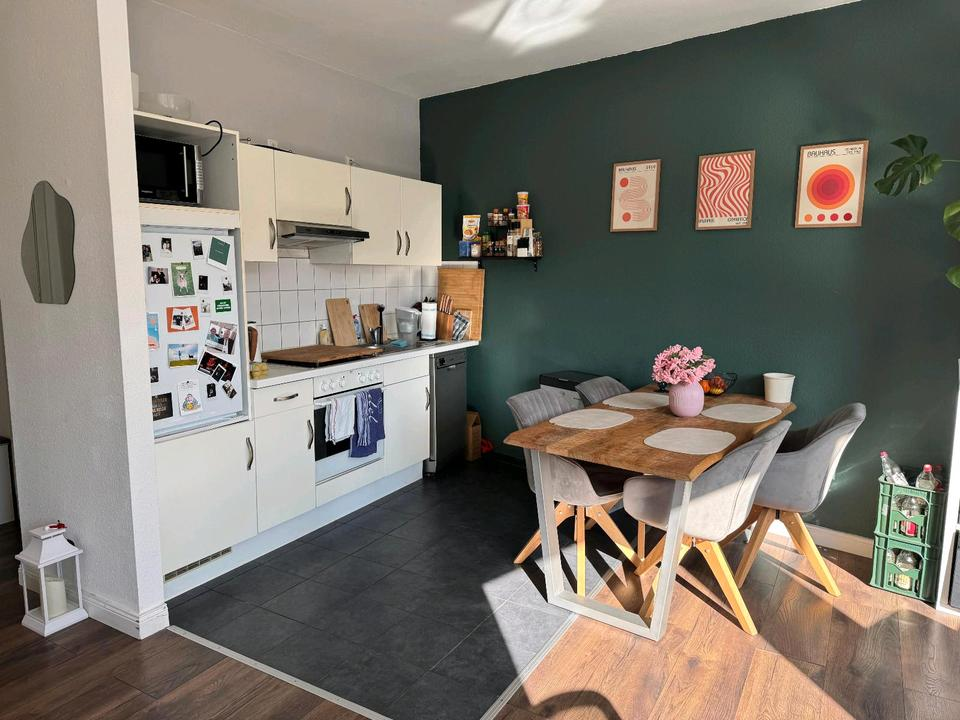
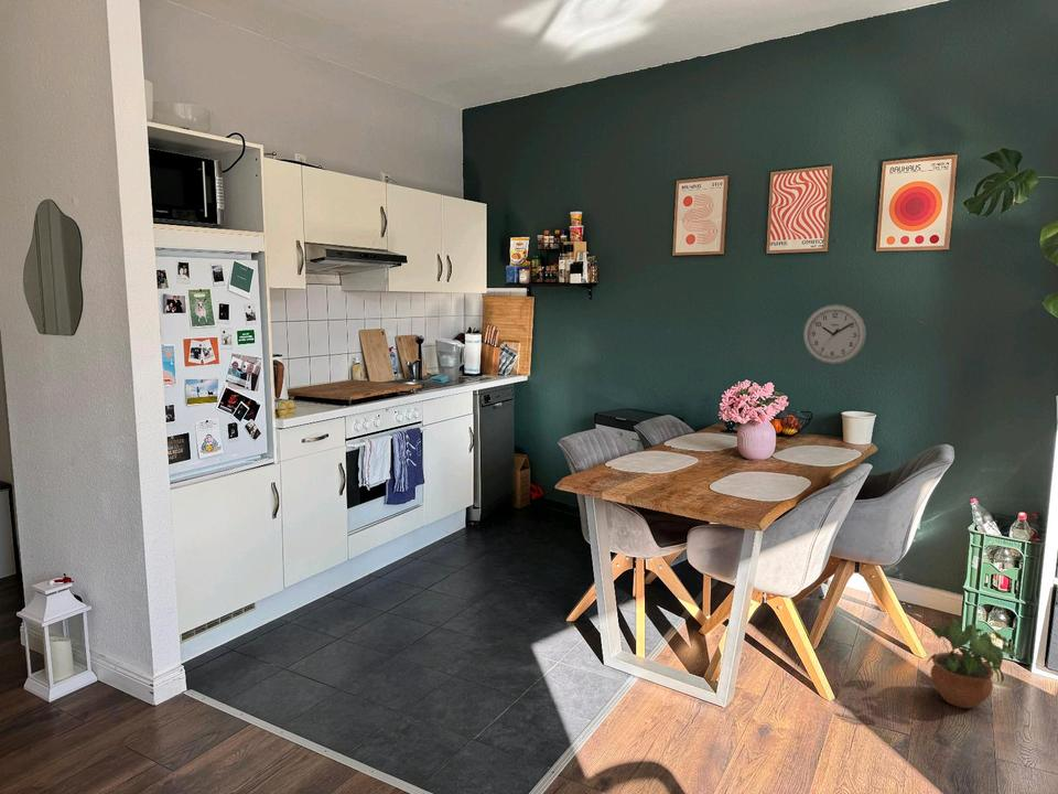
+ wall clock [802,303,867,365]
+ potted plant [926,618,1018,709]
